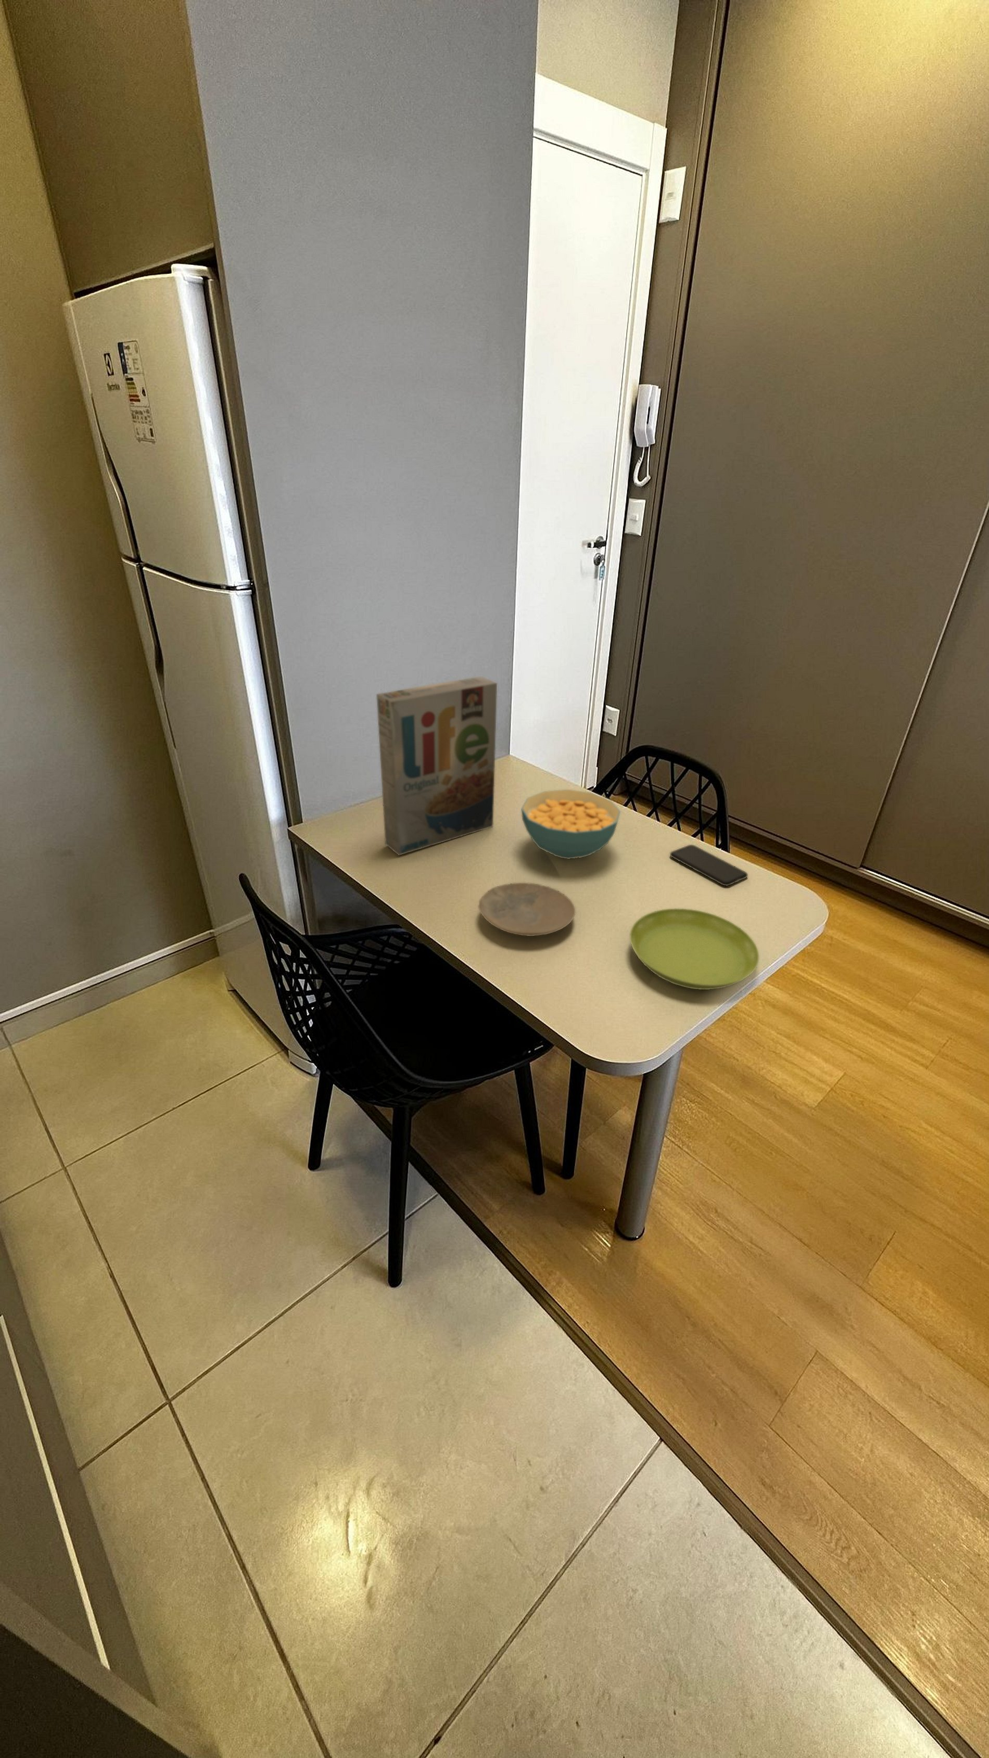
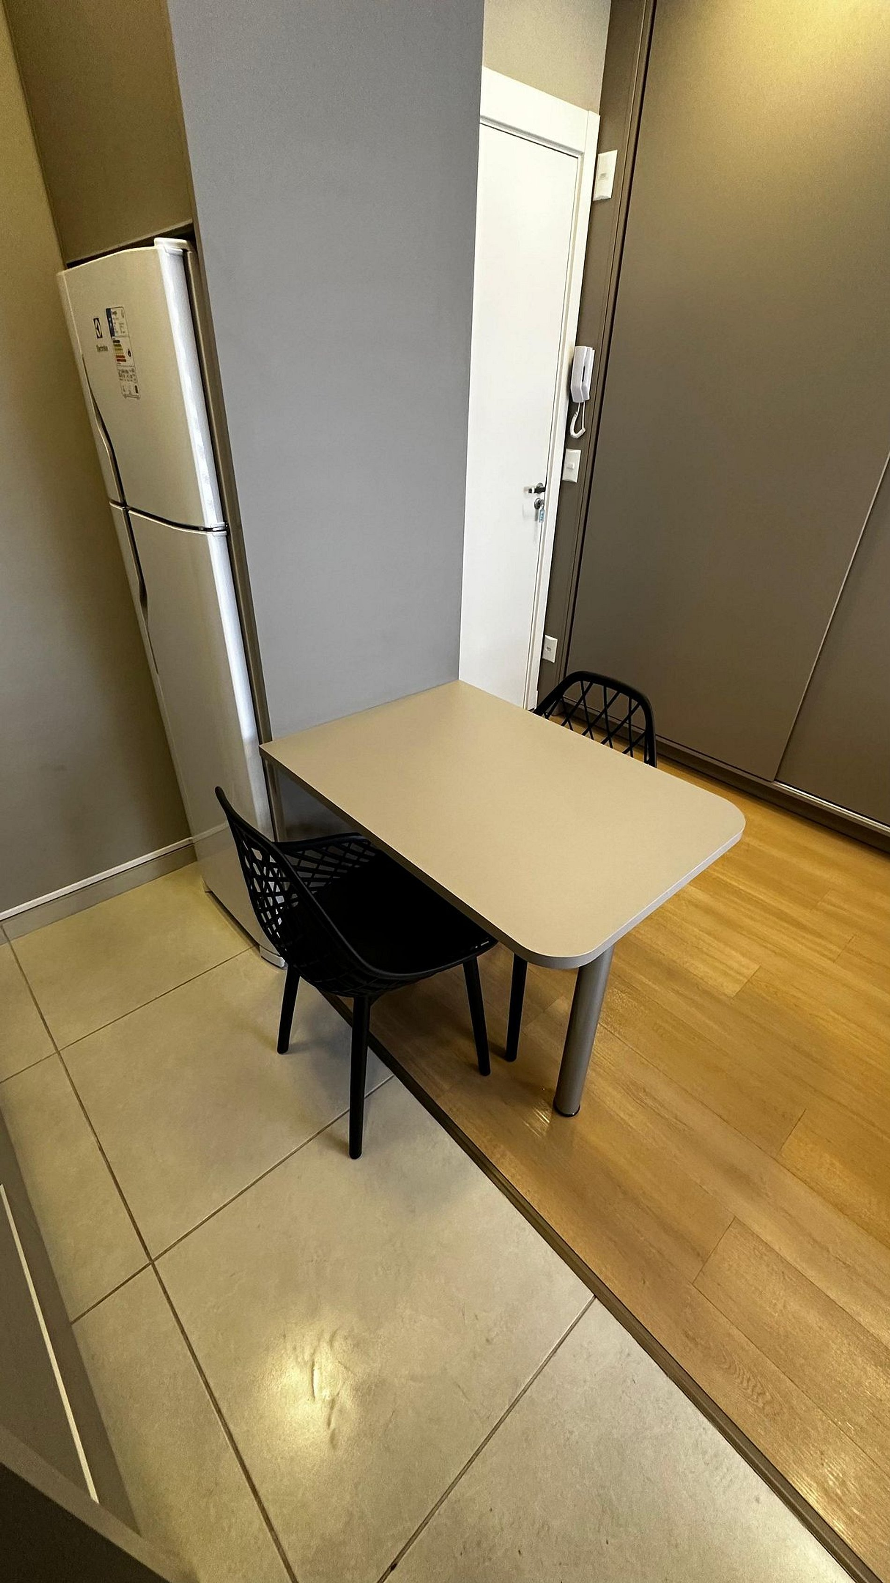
- cereal box [376,675,498,856]
- smartphone [669,844,749,886]
- plate [478,883,576,937]
- cereal bowl [520,788,621,860]
- saucer [629,908,760,990]
